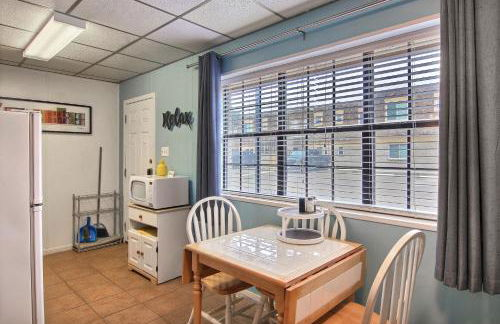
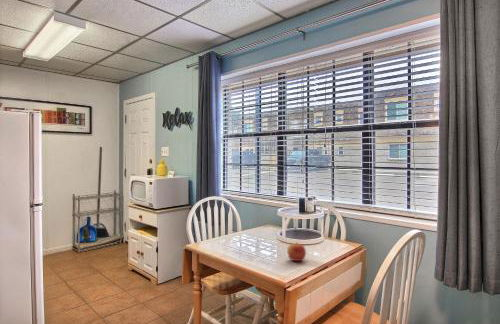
+ apple [286,241,307,262]
